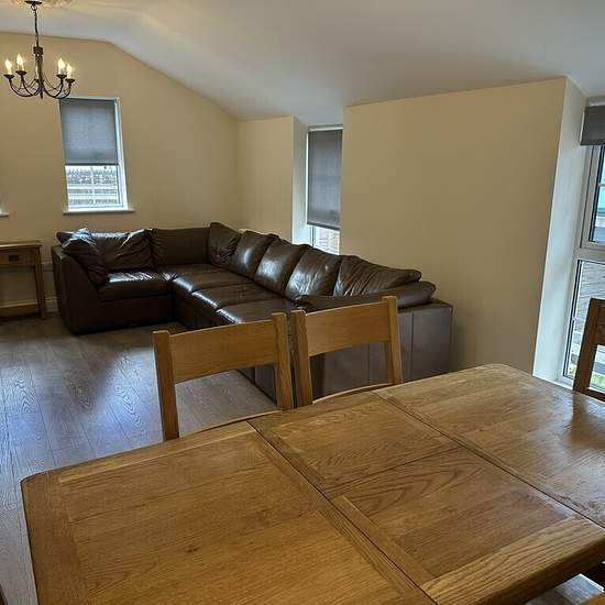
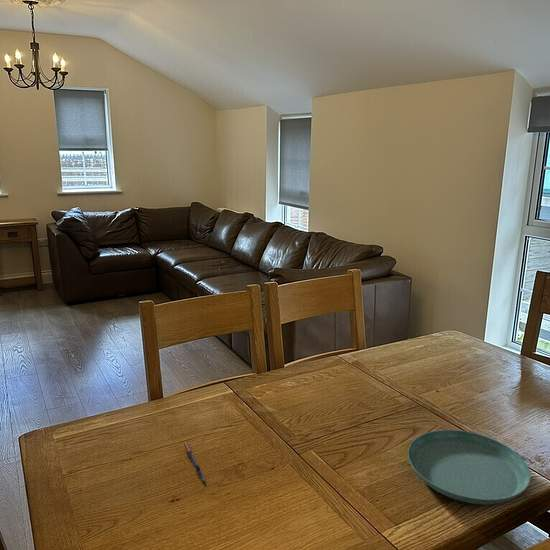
+ saucer [407,429,532,505]
+ pen [183,442,205,482]
